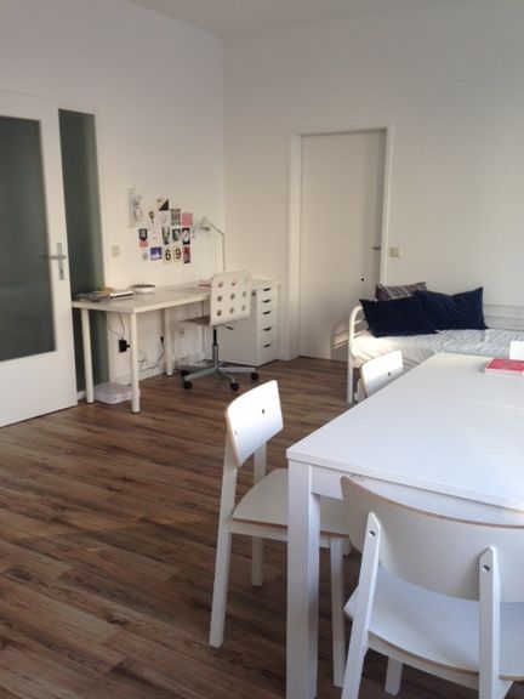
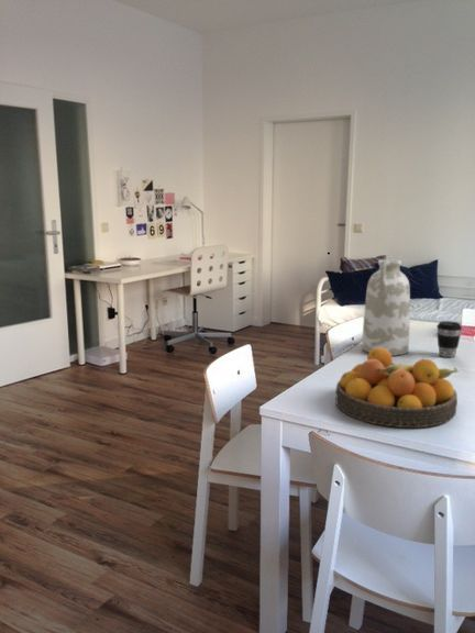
+ fruit bowl [334,347,459,429]
+ vase [361,258,411,357]
+ coffee cup [435,320,463,358]
